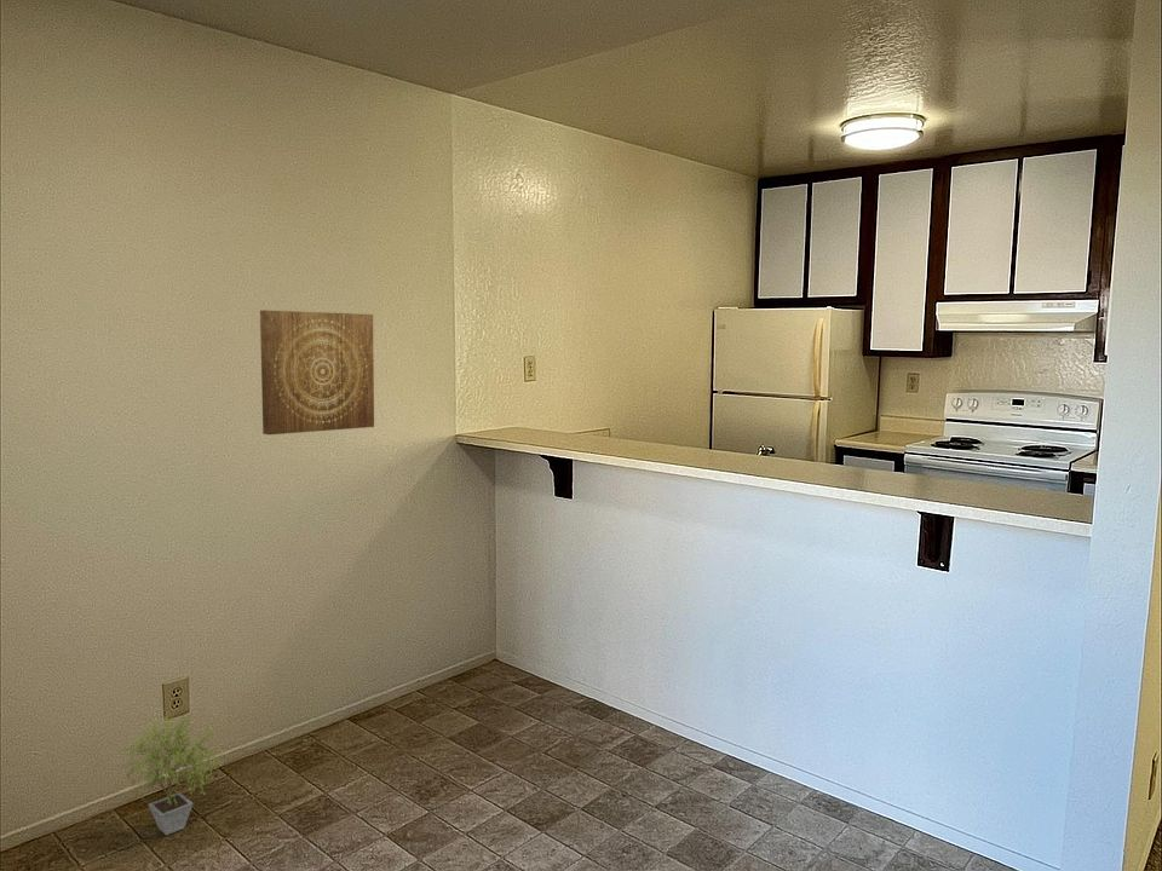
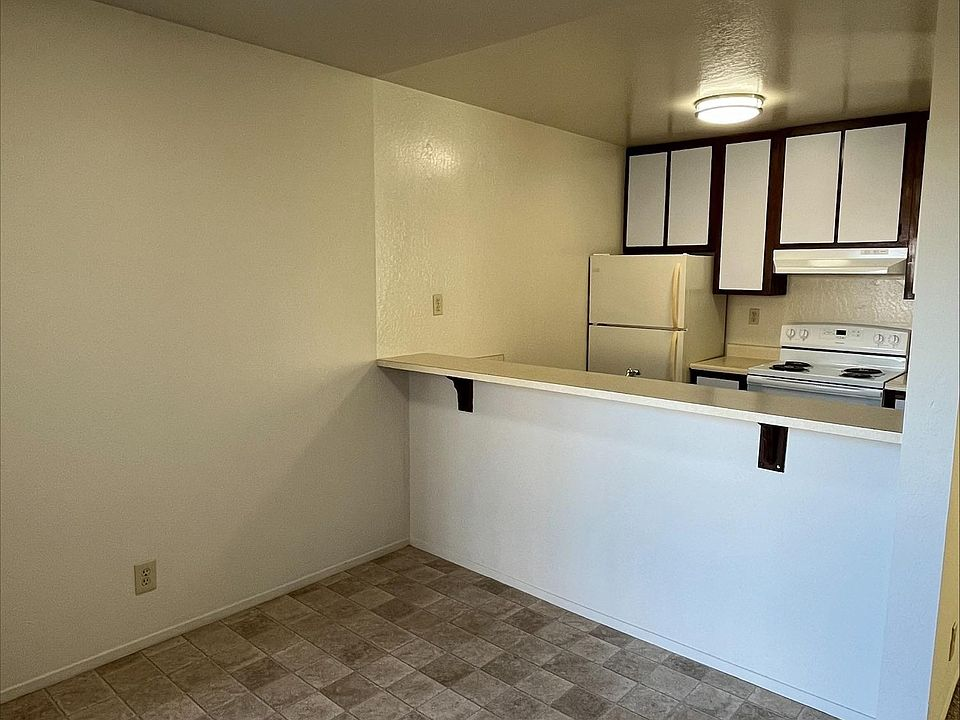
- potted plant [115,711,231,836]
- wall art [259,310,375,436]
